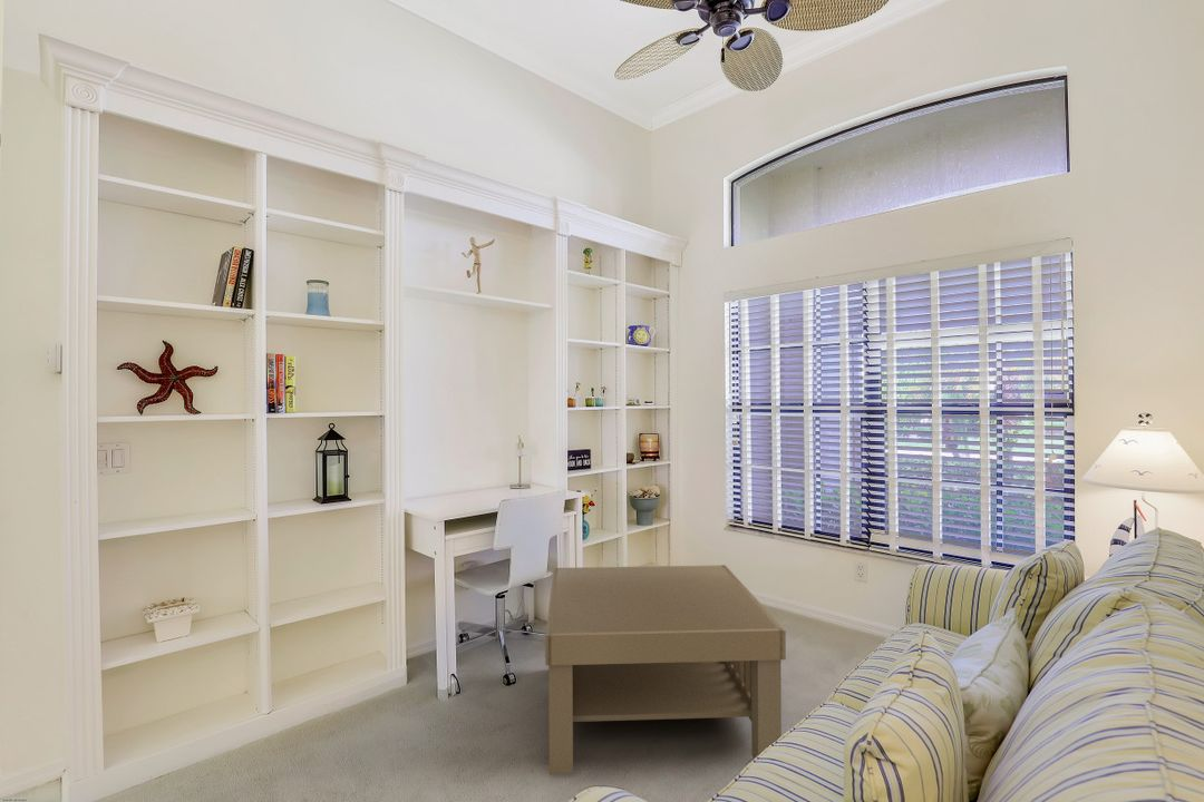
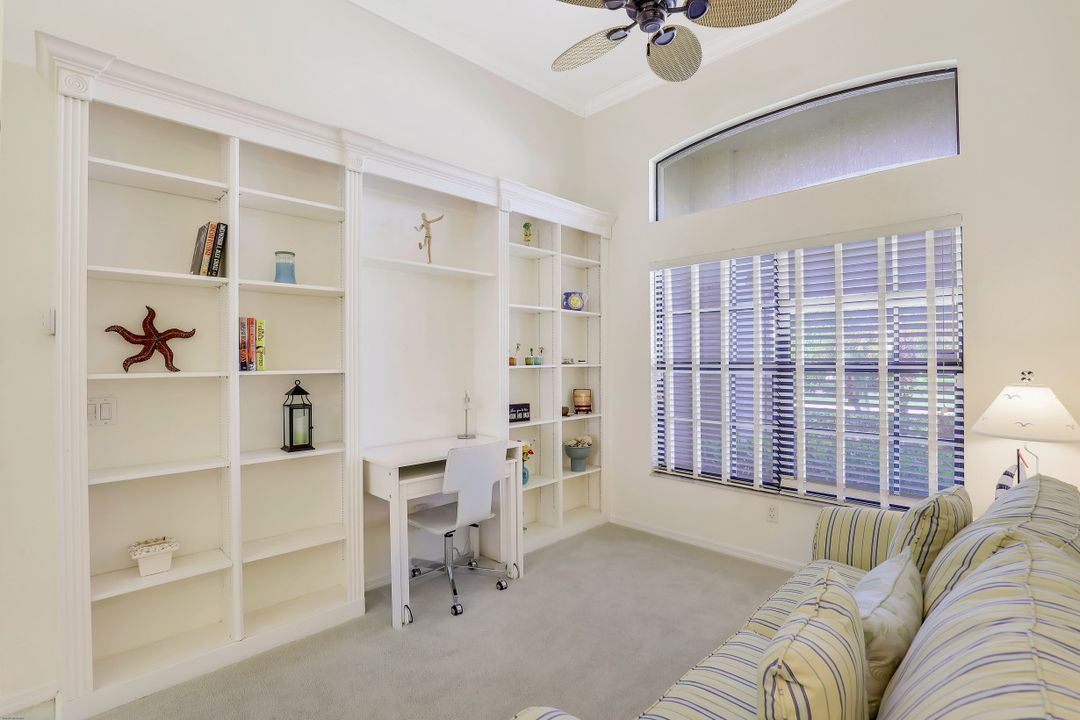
- coffee table [544,564,787,775]
